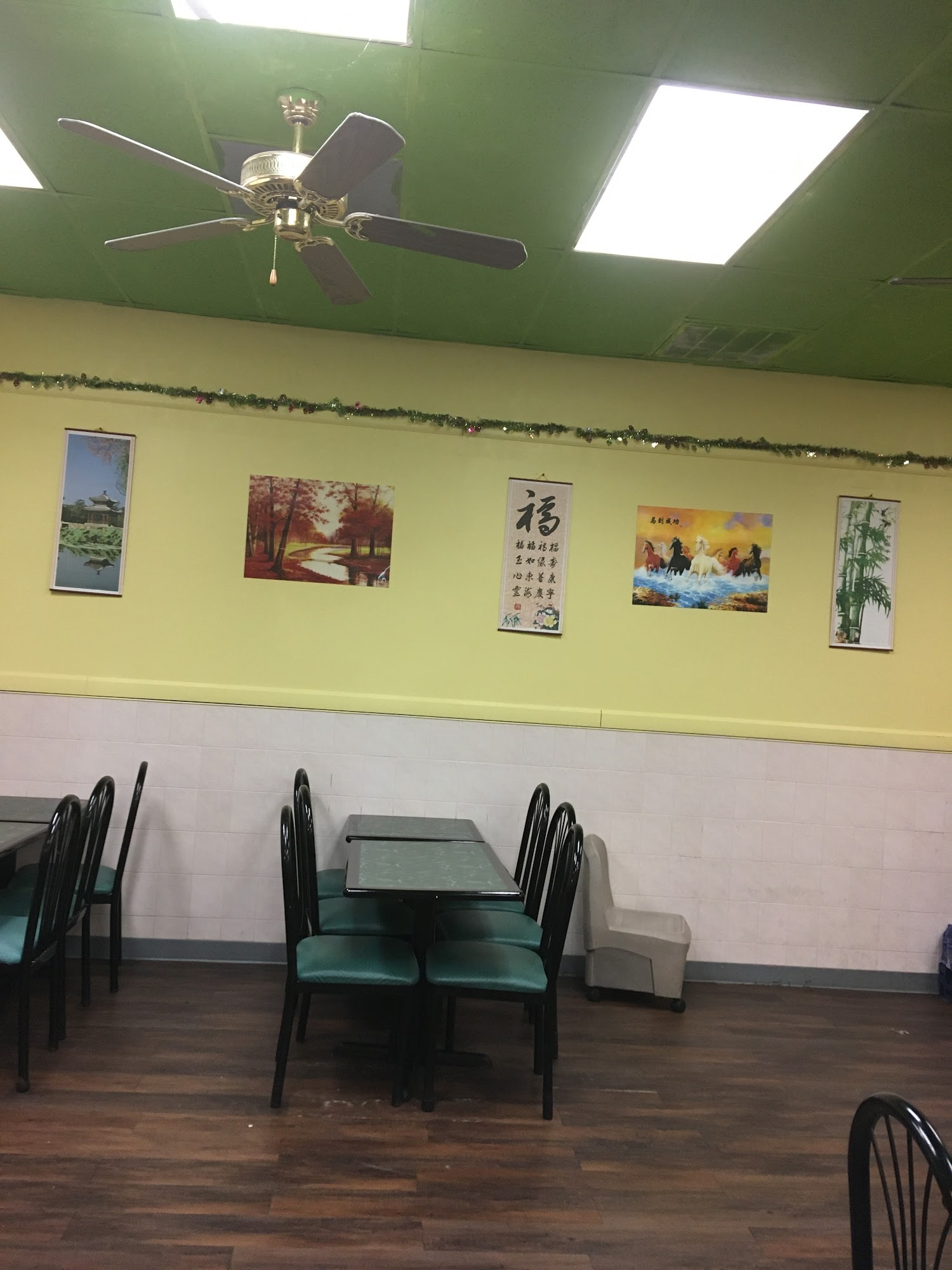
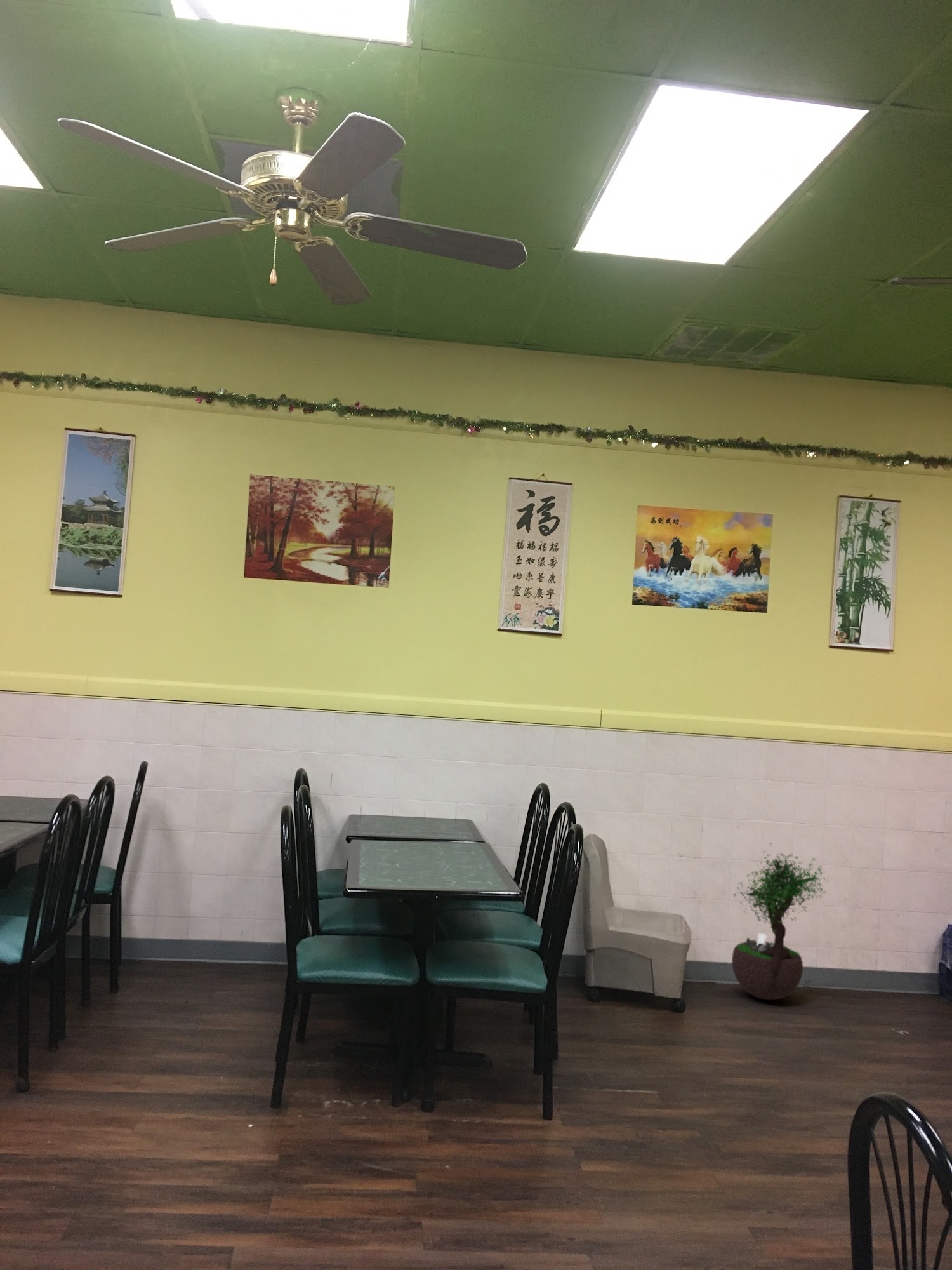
+ potted tree [731,843,830,1001]
